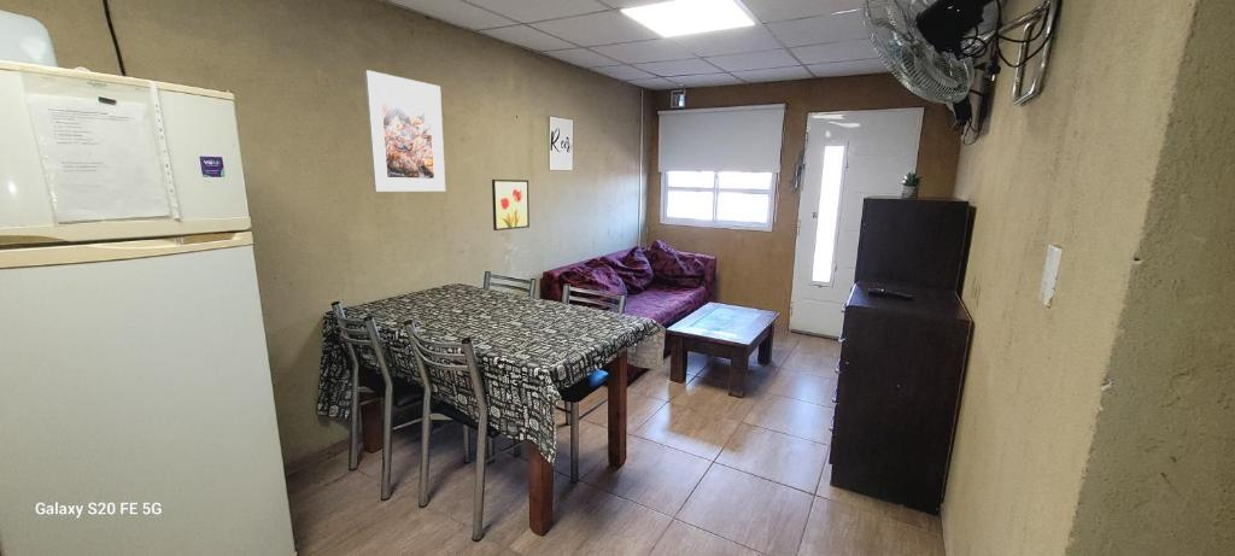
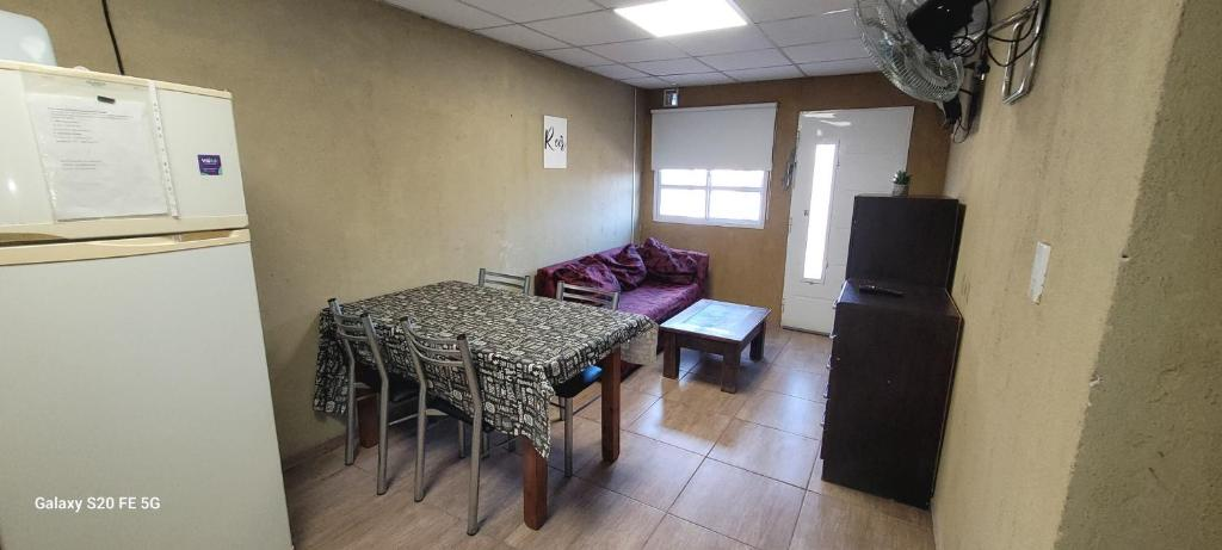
- wall art [491,178,531,232]
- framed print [363,69,446,193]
